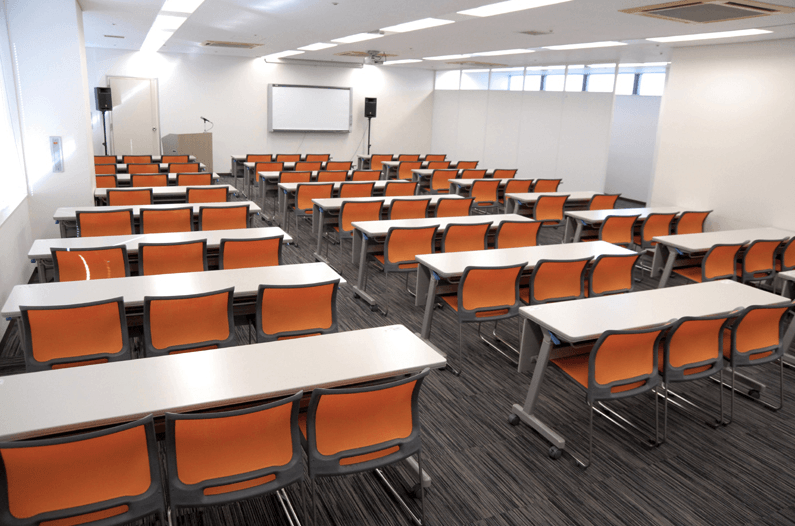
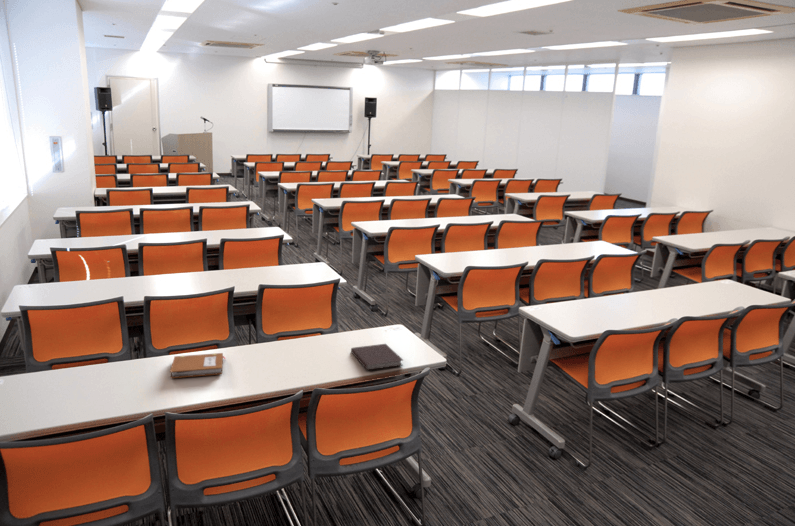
+ notebook [169,352,227,379]
+ notebook [350,343,404,371]
